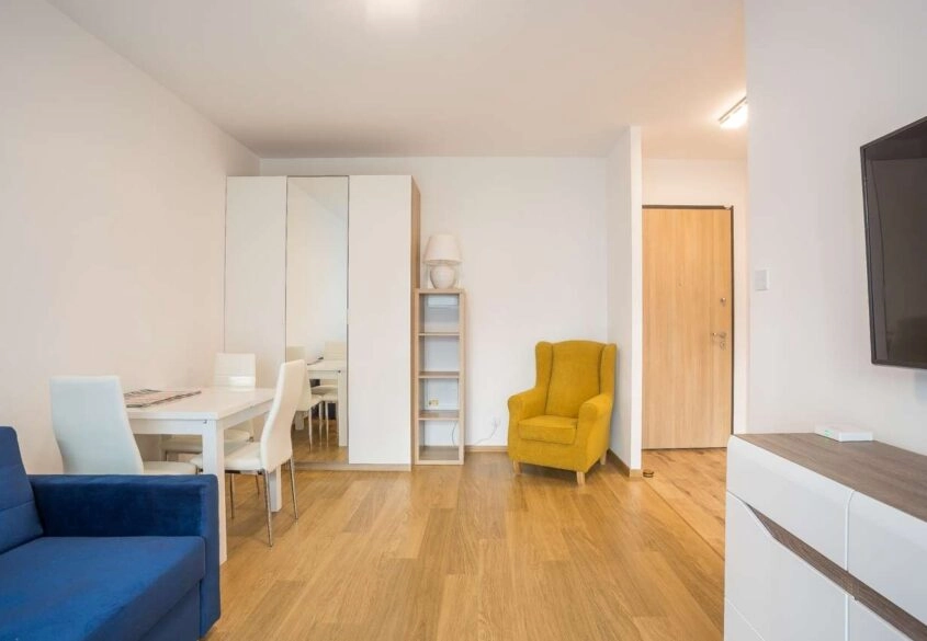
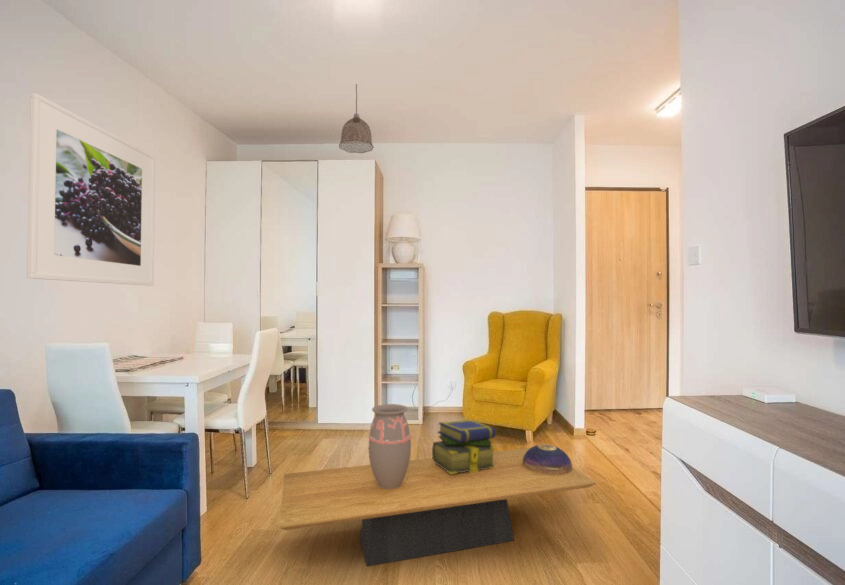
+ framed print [26,92,156,287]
+ decorative vase [368,403,412,489]
+ decorative bowl [523,443,574,475]
+ pendant lamp [338,83,375,154]
+ coffee table [279,447,597,567]
+ stack of books [431,419,497,474]
